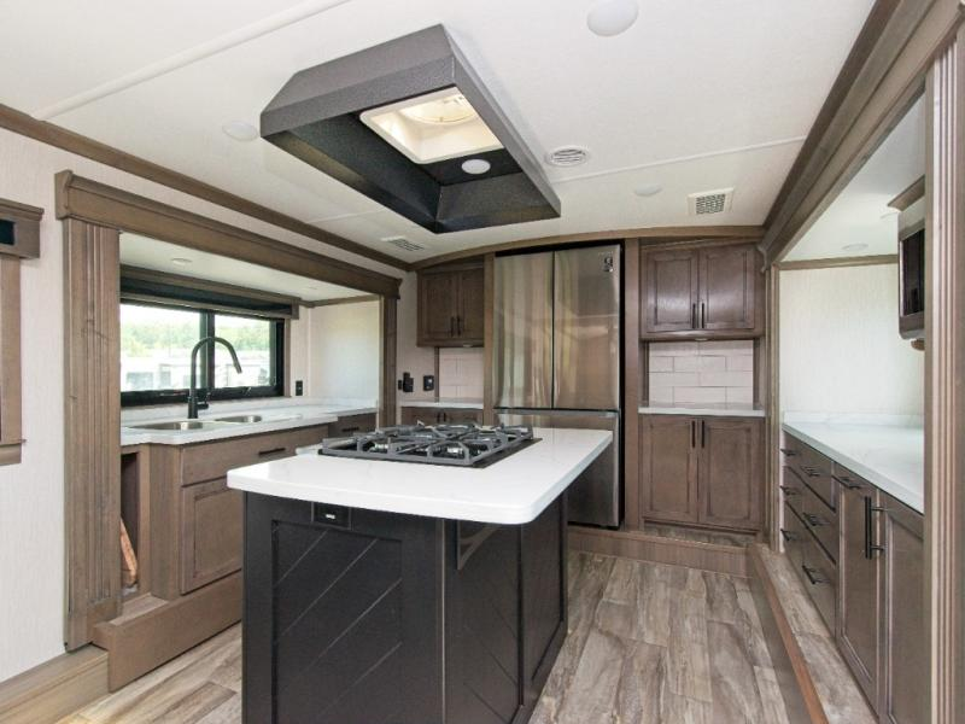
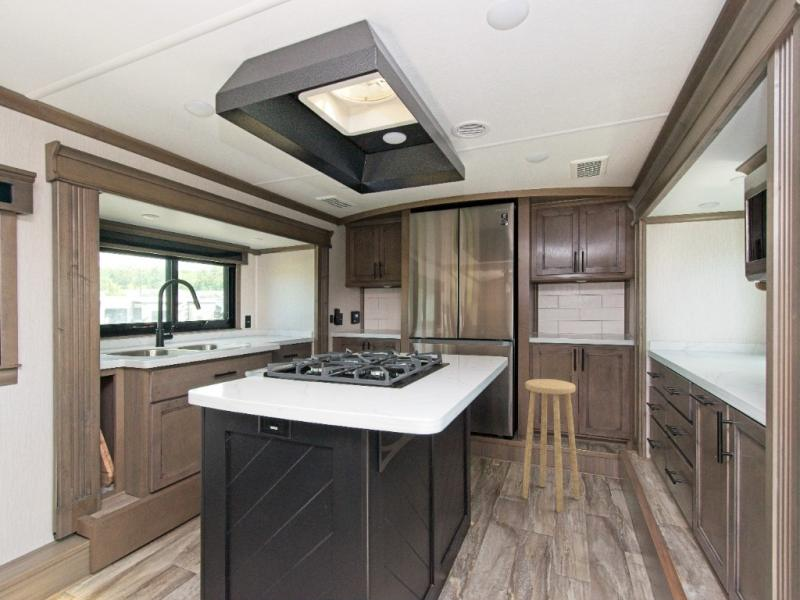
+ stool [522,378,580,514]
